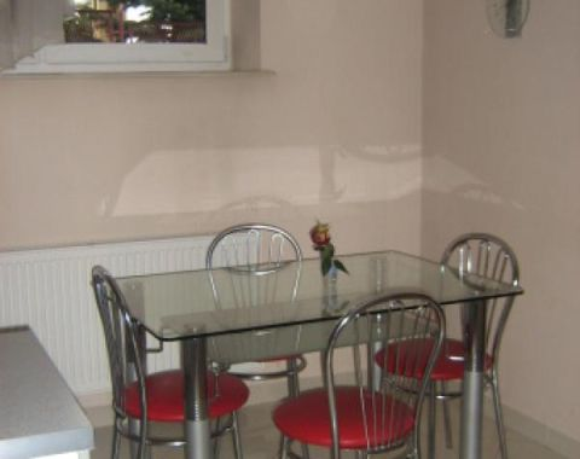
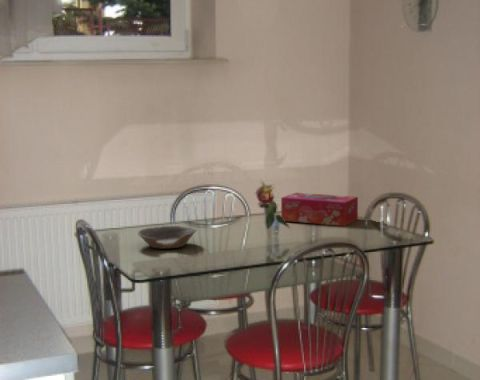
+ tissue box [280,192,359,227]
+ bowl [137,225,197,250]
